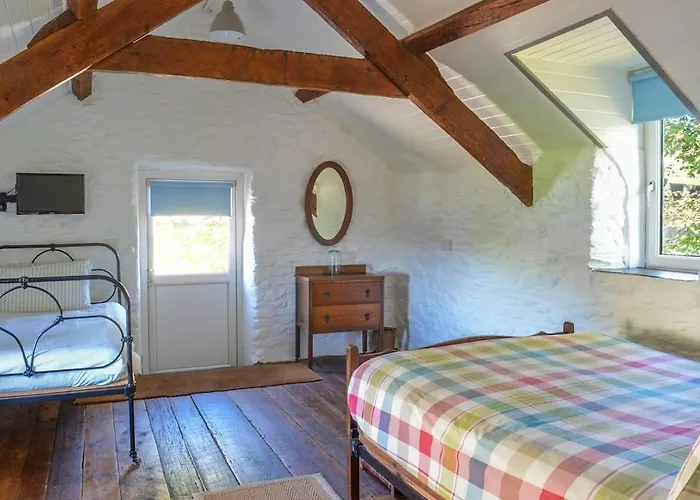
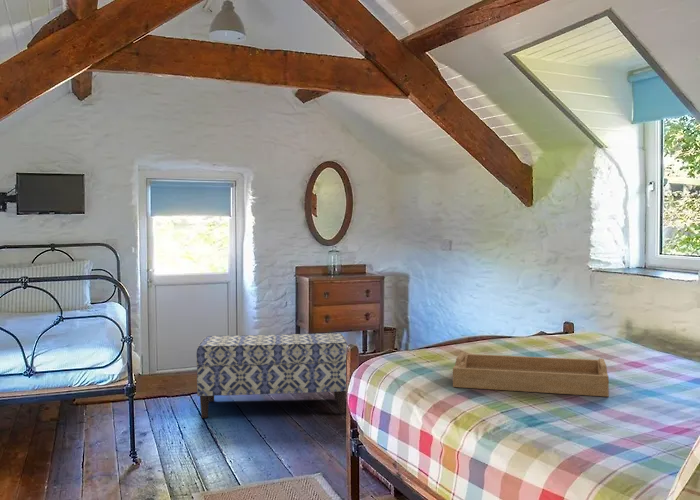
+ bench [195,332,349,419]
+ serving tray [452,351,610,398]
